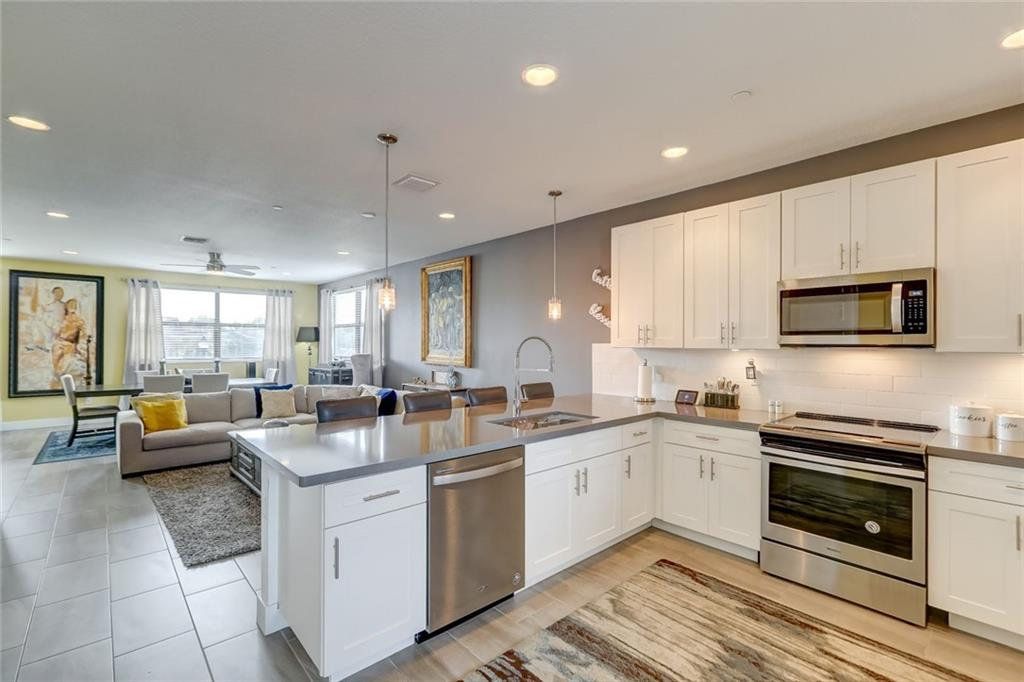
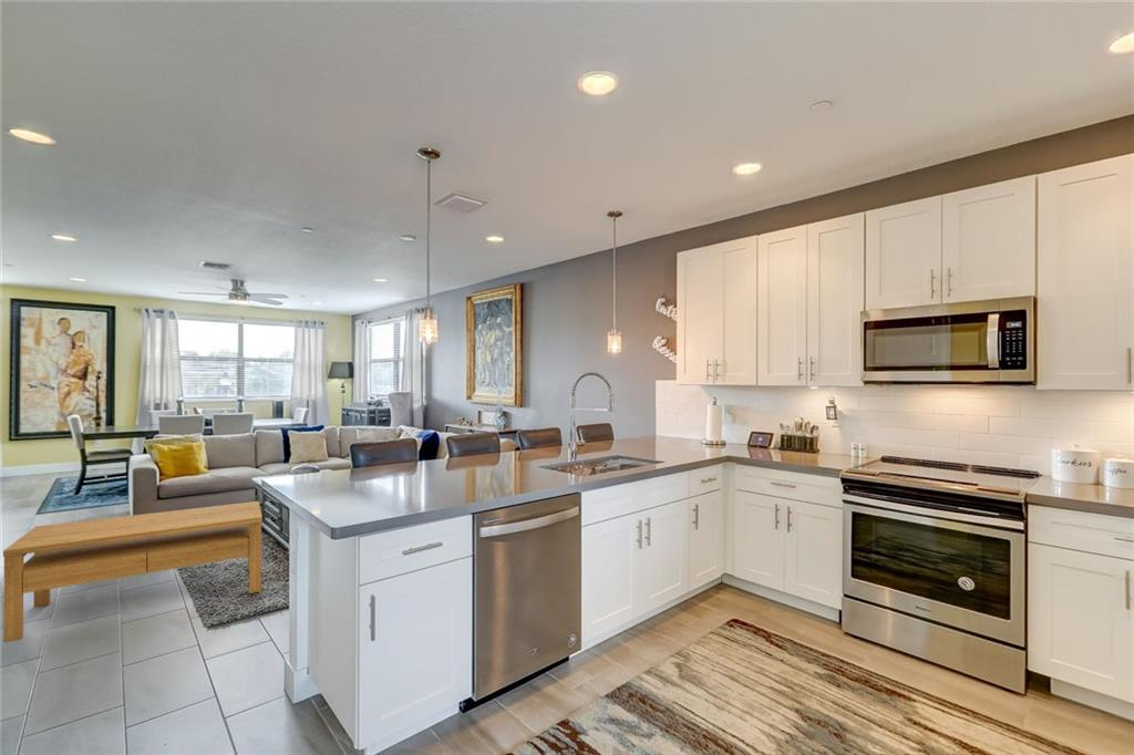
+ coffee table [2,500,264,643]
